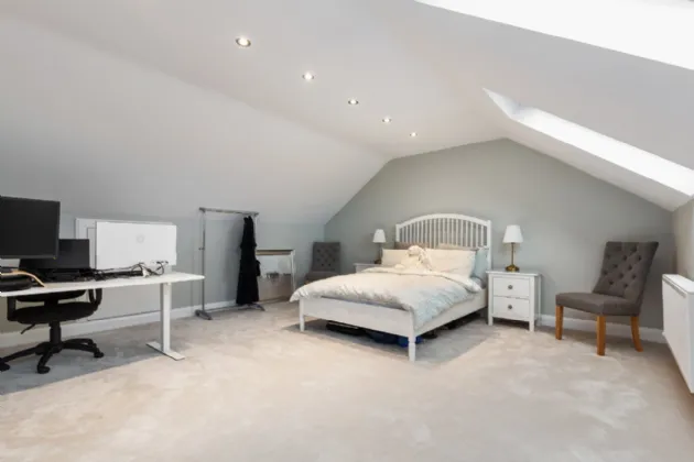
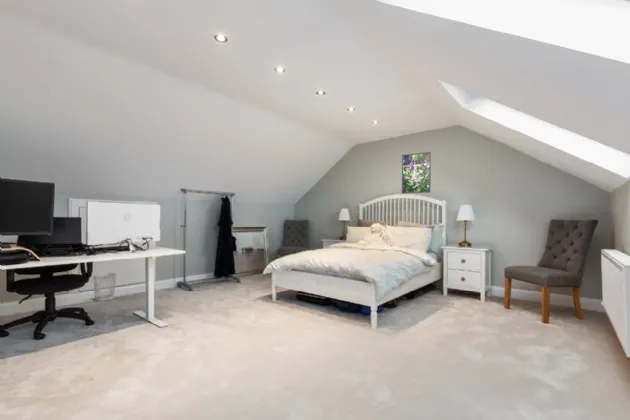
+ wastebasket [92,272,117,302]
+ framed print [401,151,432,194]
